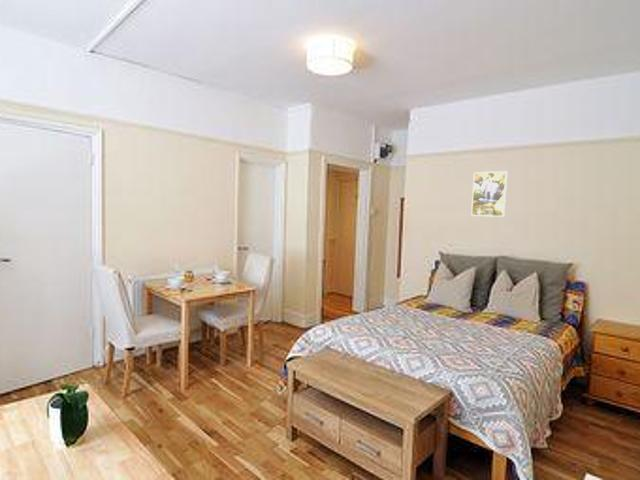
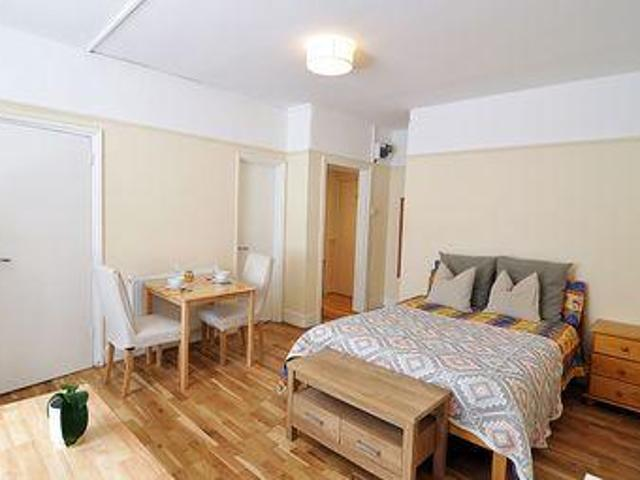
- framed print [470,170,509,218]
